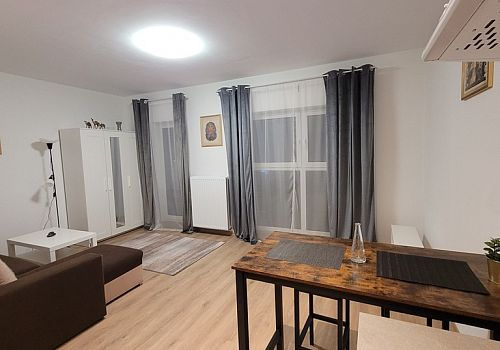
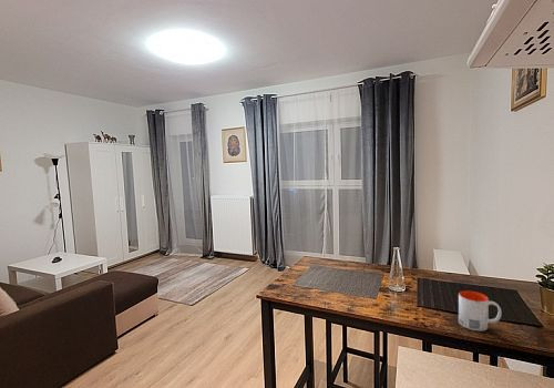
+ mug [458,289,503,331]
